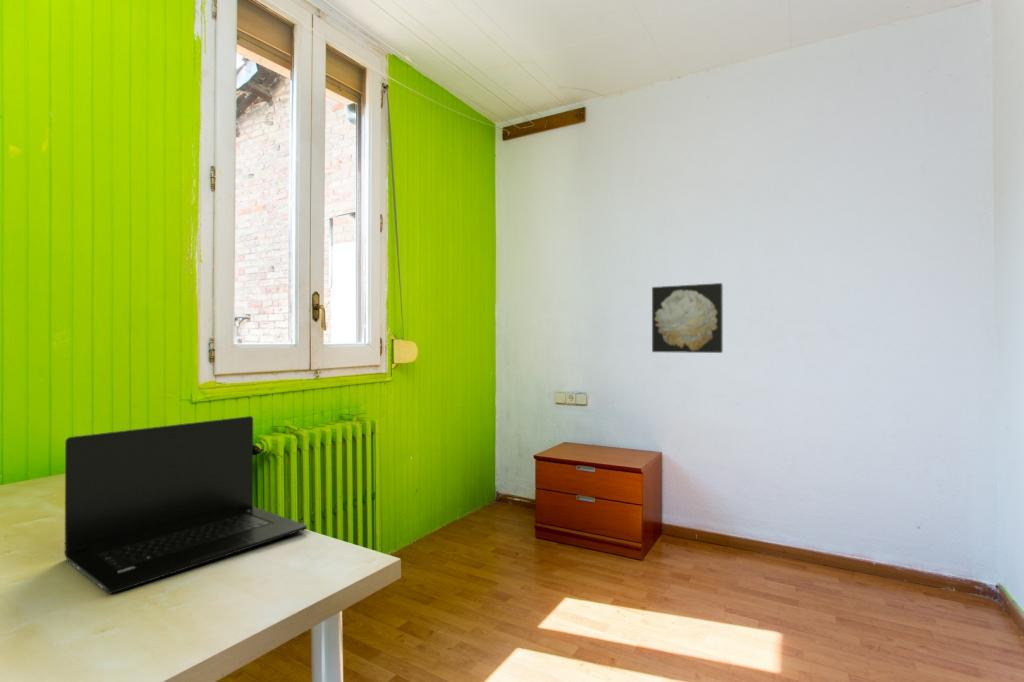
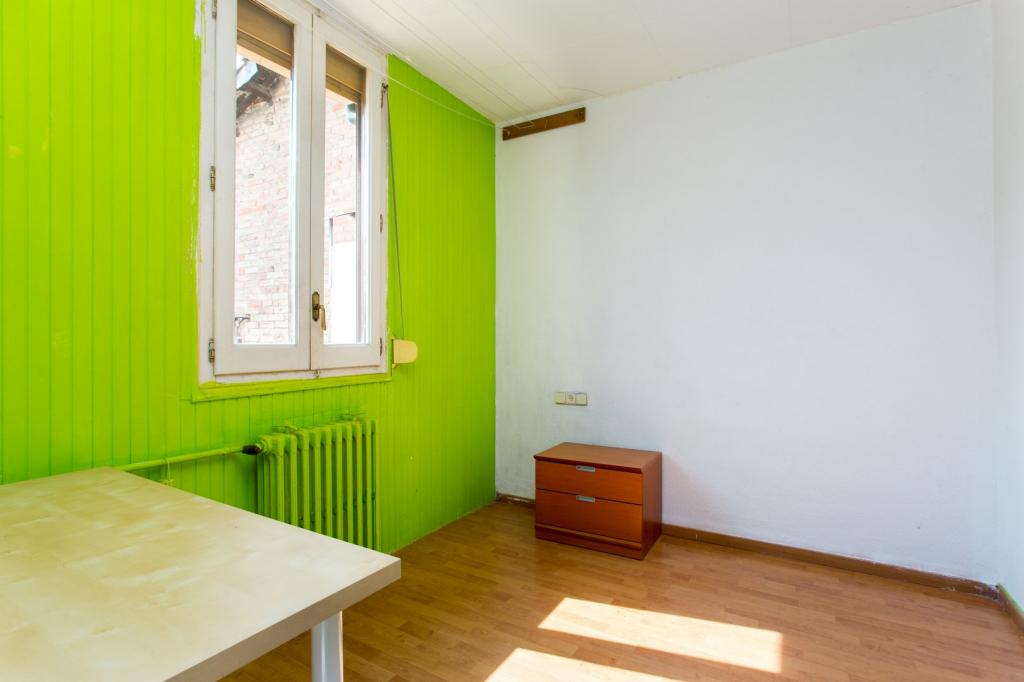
- laptop [64,415,308,594]
- wall art [651,282,724,354]
